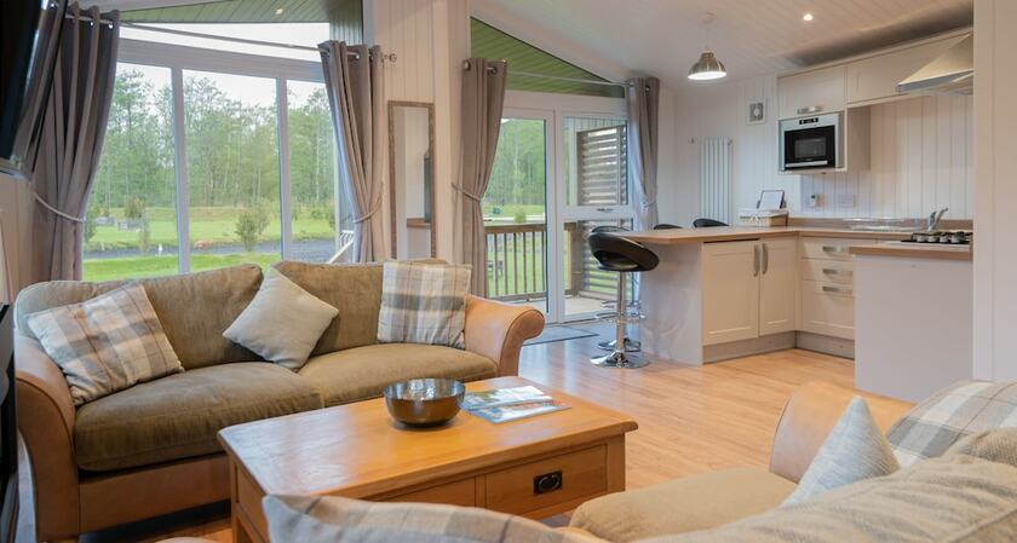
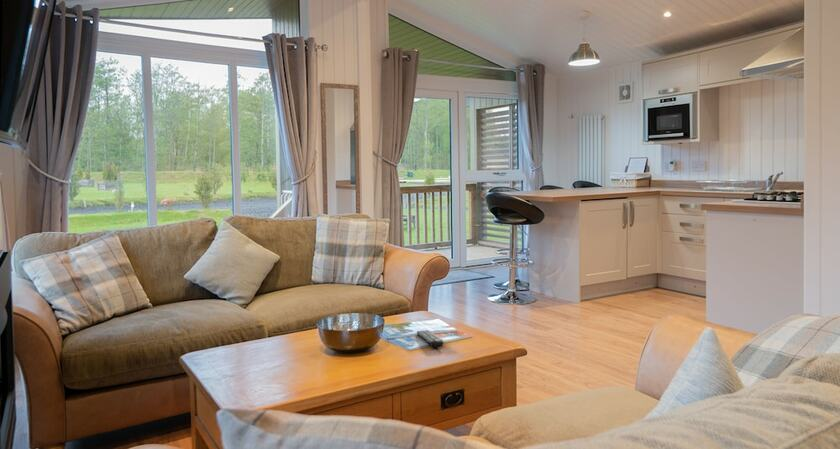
+ remote control [416,329,444,349]
